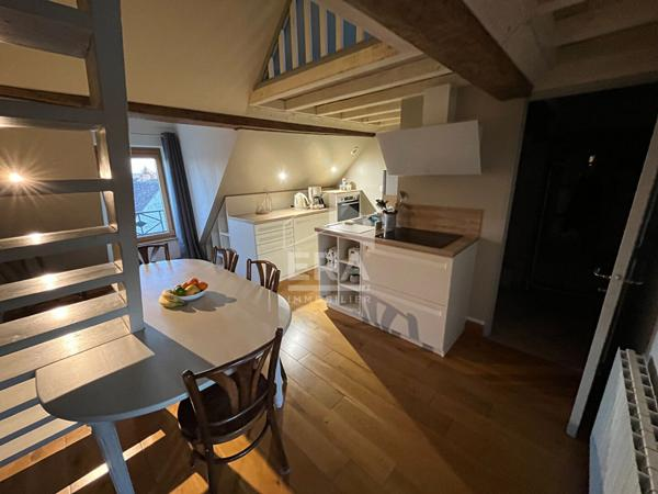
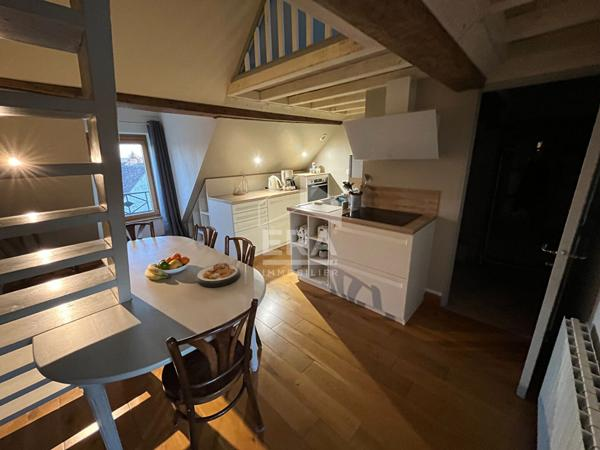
+ plate [194,262,241,288]
